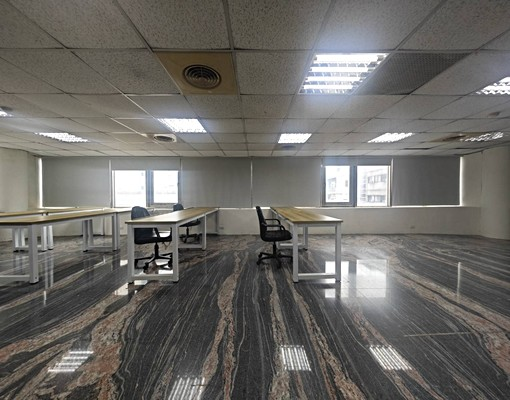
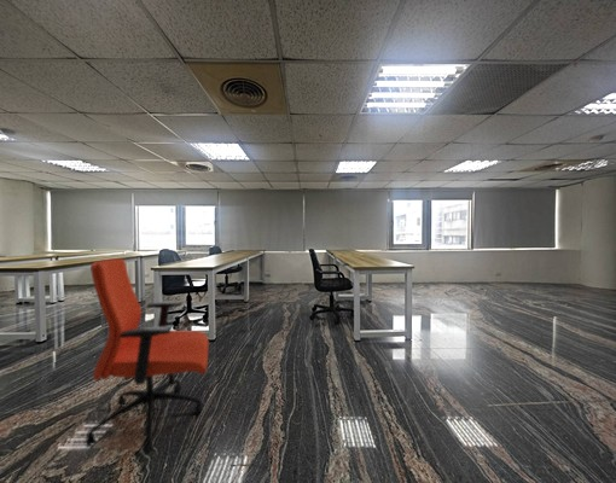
+ office chair [85,257,210,455]
